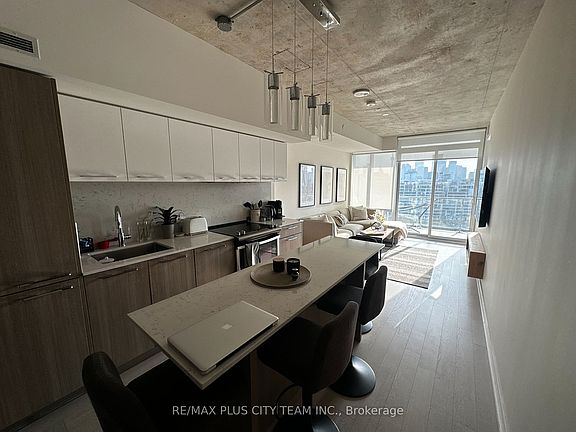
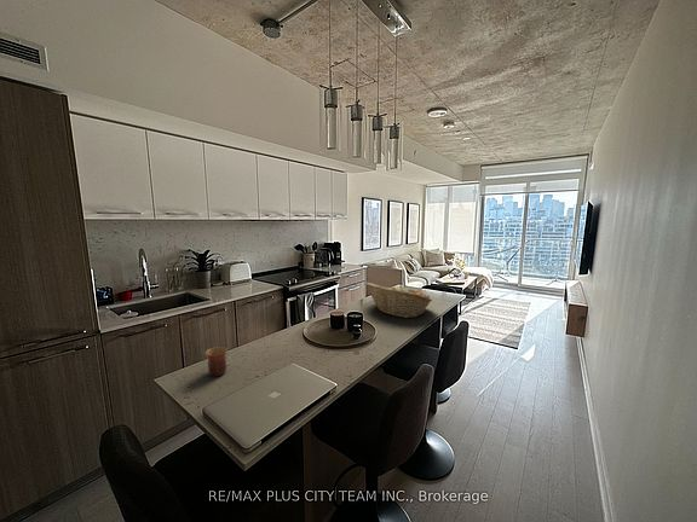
+ mug [205,346,229,378]
+ fruit basket [365,282,433,319]
